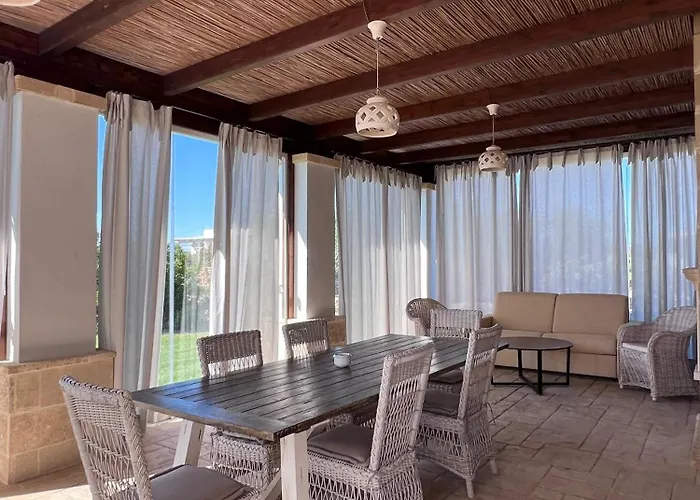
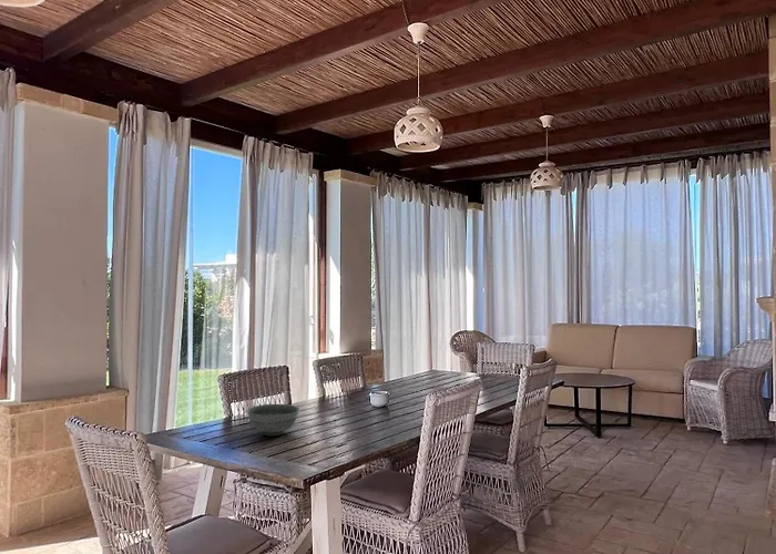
+ bowl [246,403,300,437]
